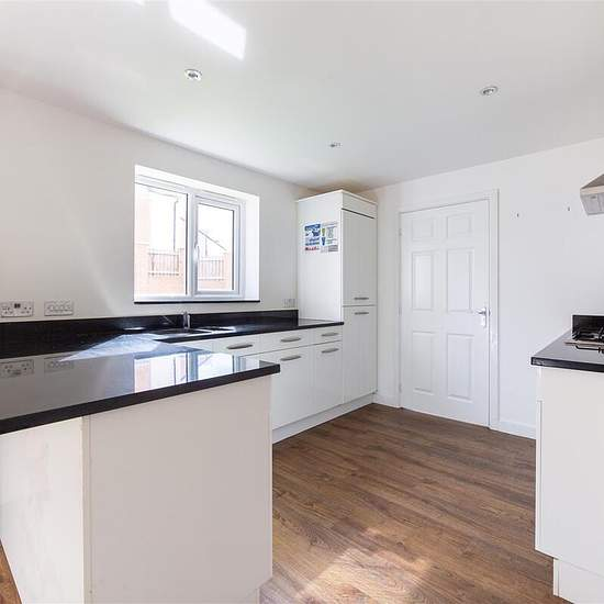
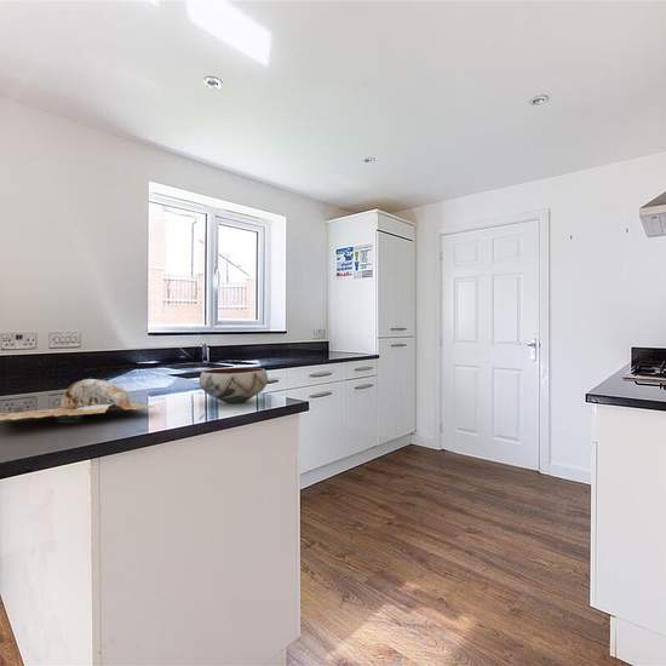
+ bowl [199,366,269,404]
+ chopping board [0,378,157,421]
